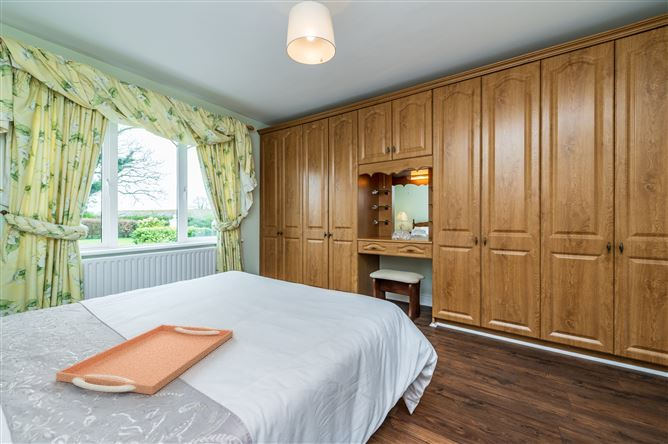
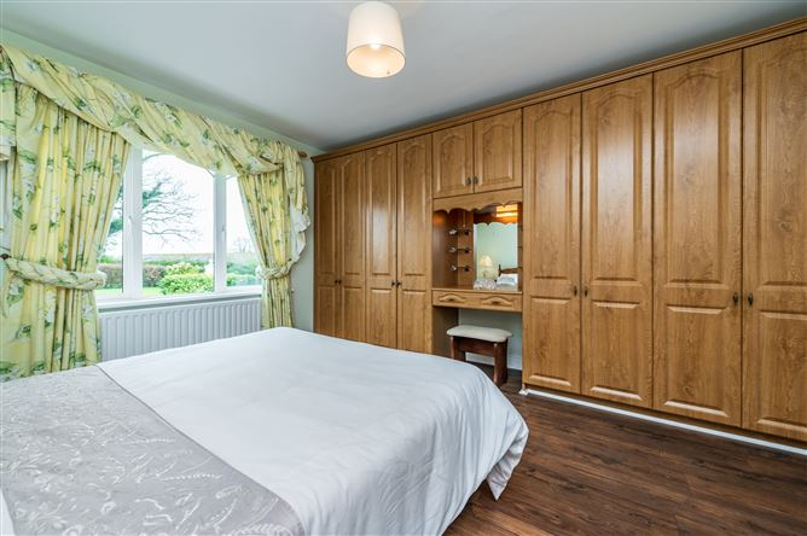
- serving tray [55,323,234,396]
